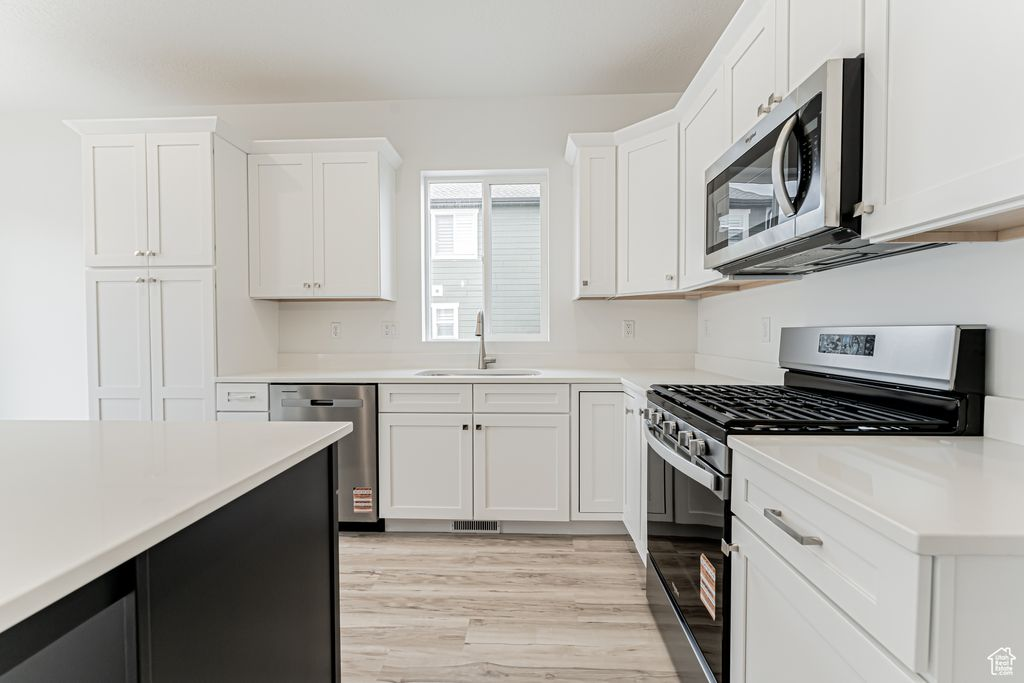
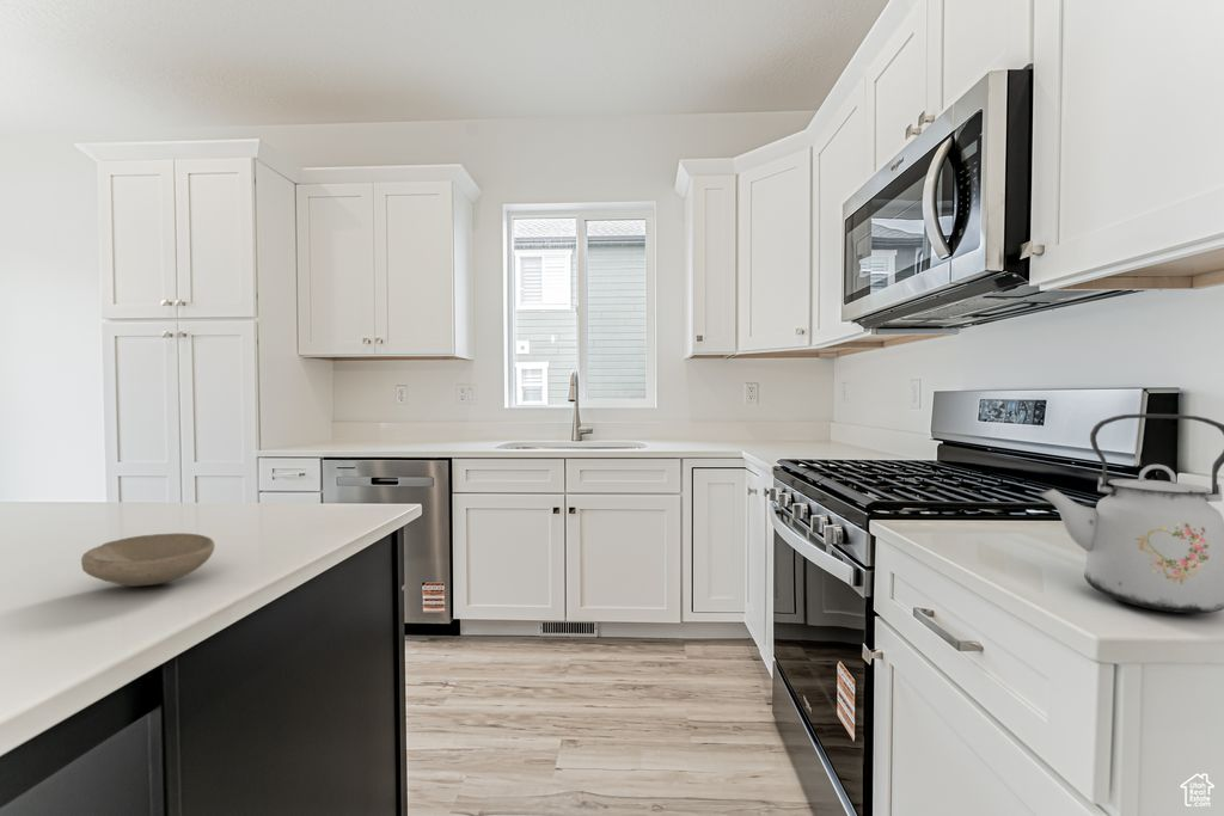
+ kettle [1036,412,1224,615]
+ bowl [80,532,216,588]
